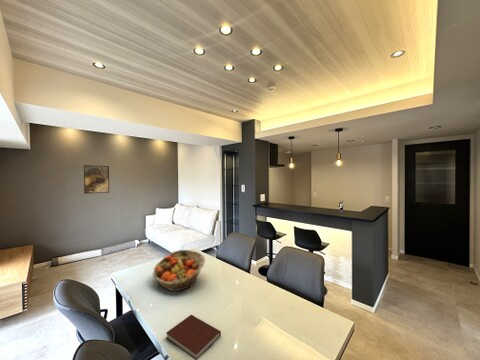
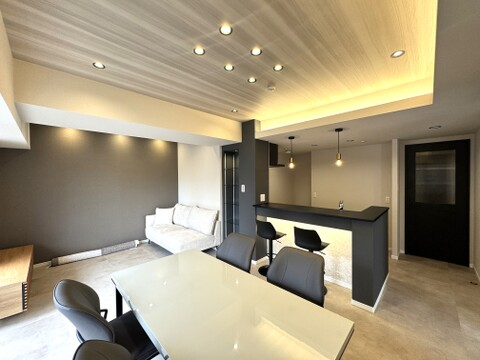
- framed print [83,164,110,195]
- notebook [165,314,222,360]
- fruit basket [152,249,206,292]
